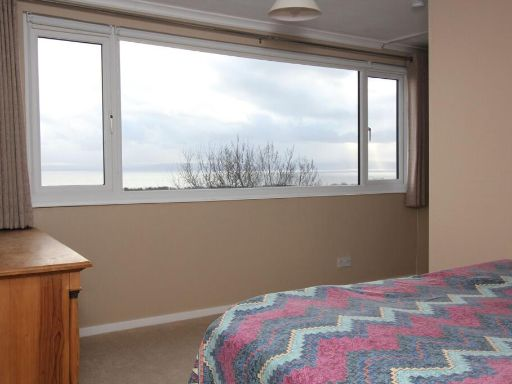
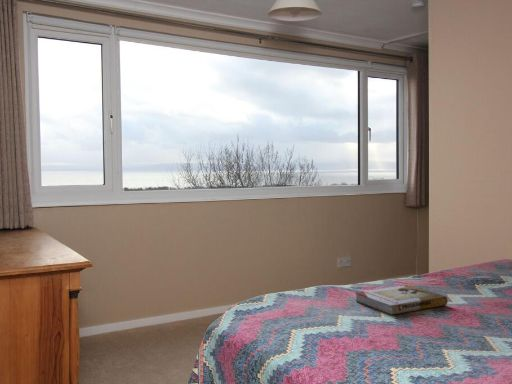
+ book [354,284,448,316]
